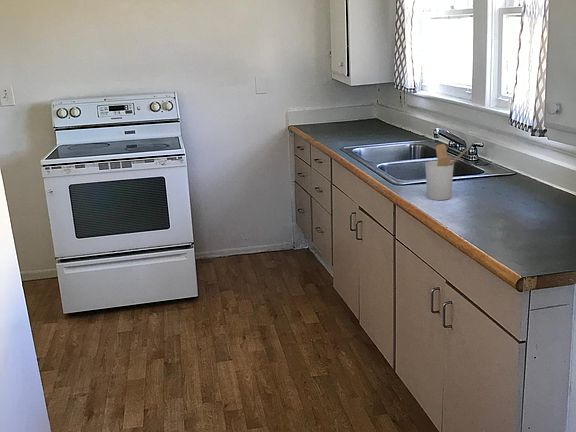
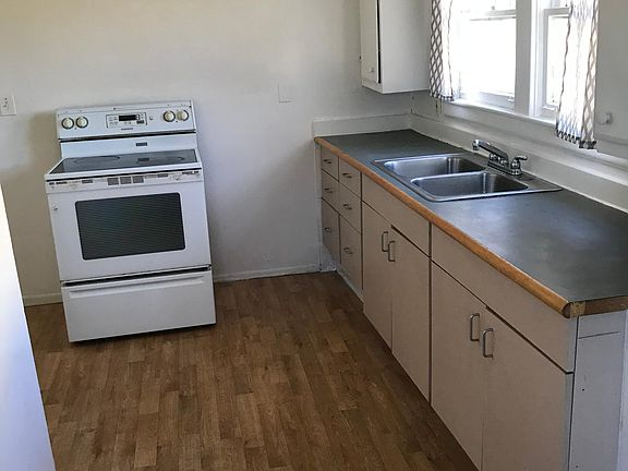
- utensil holder [424,143,470,201]
